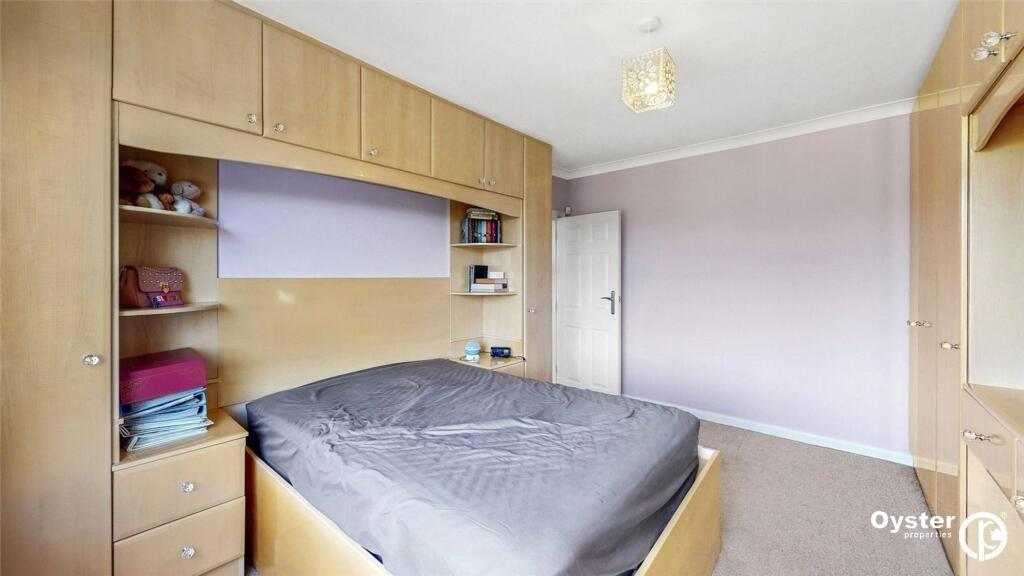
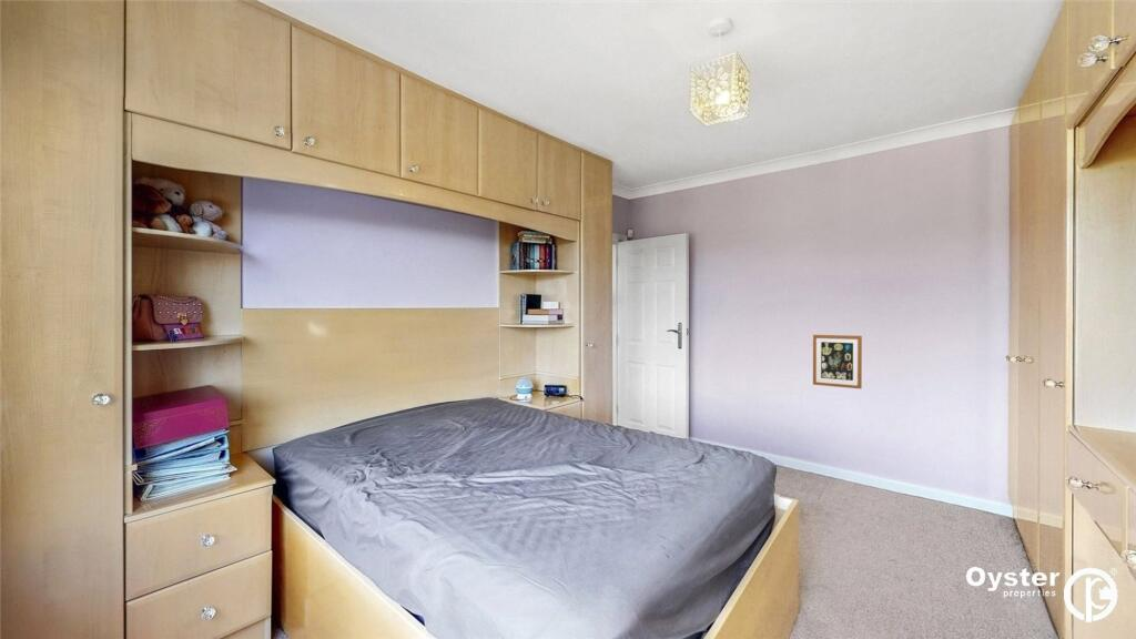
+ wall art [812,334,863,389]
